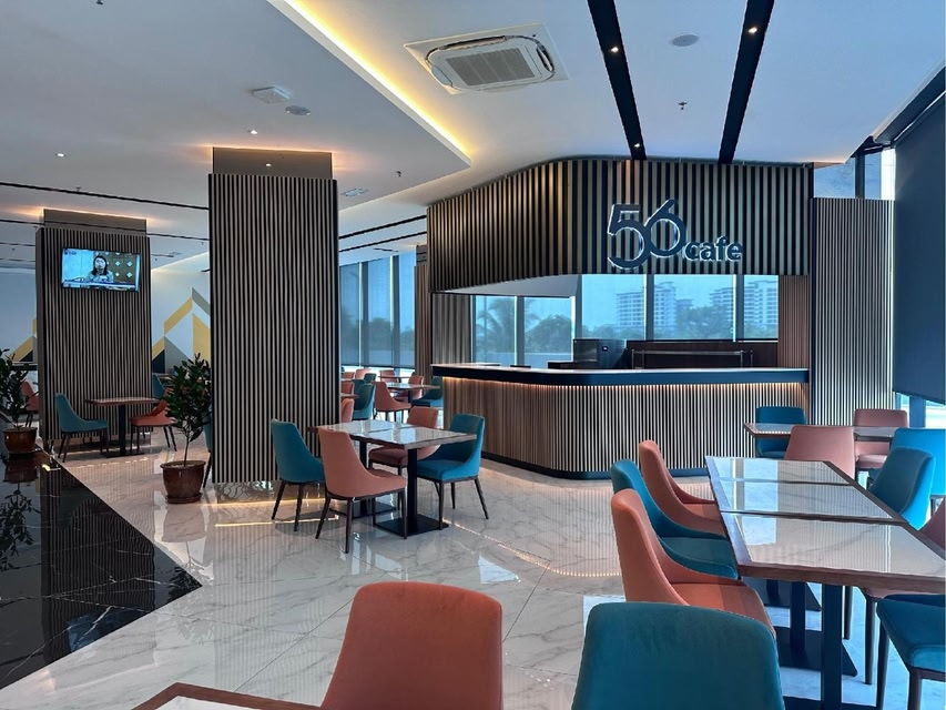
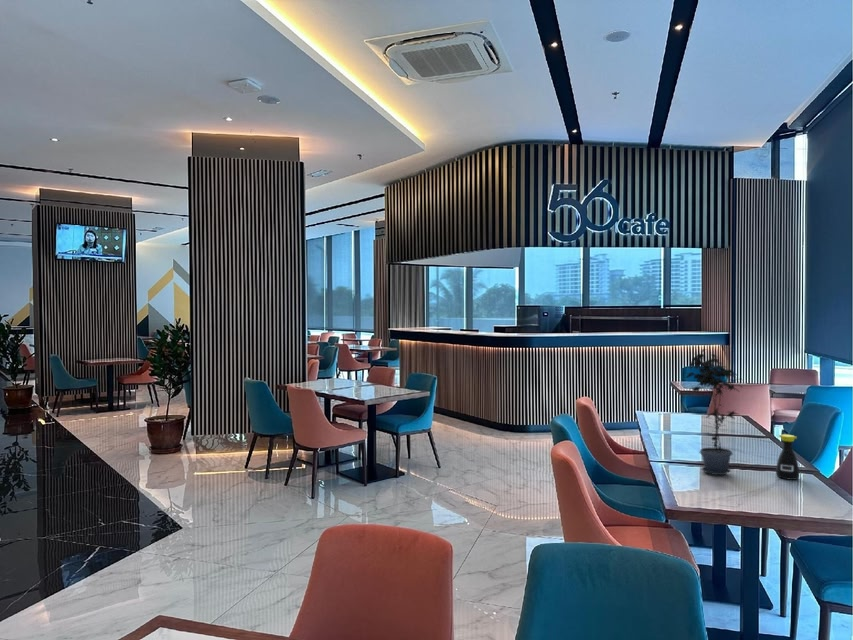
+ potted plant [684,348,742,476]
+ bottle [775,433,800,481]
